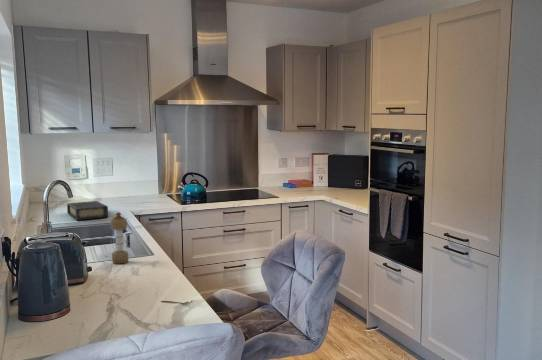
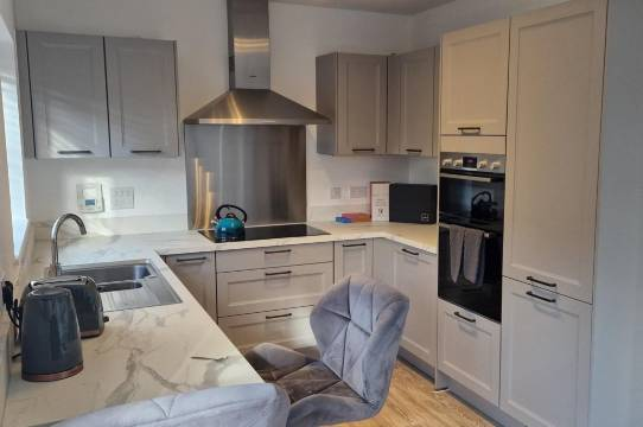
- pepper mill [109,211,131,264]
- book [66,200,109,221]
